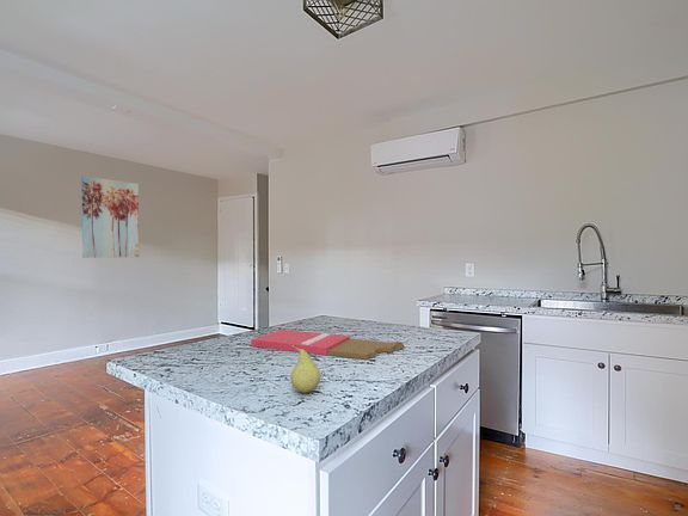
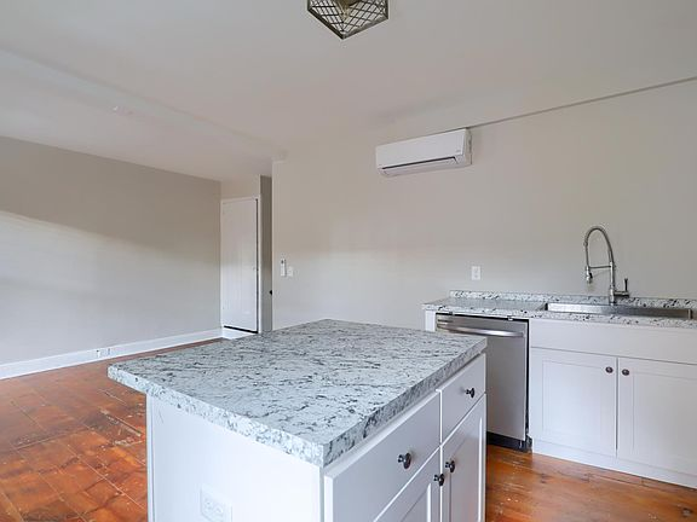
- wall art [80,174,140,259]
- cutting board [250,328,405,361]
- fruit [290,345,322,394]
